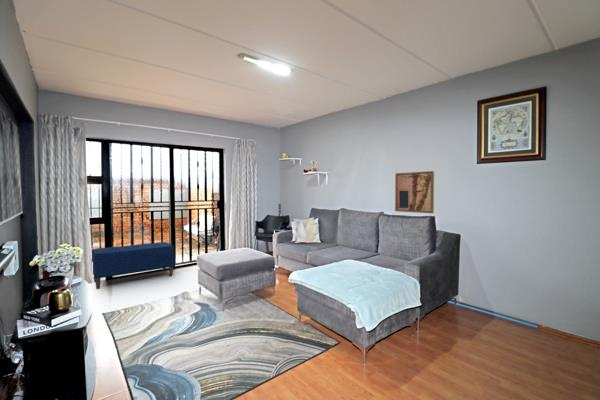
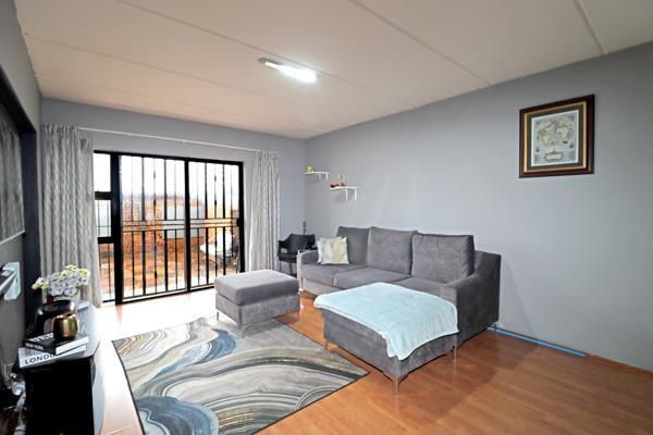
- bench [91,241,176,290]
- wall art [394,170,435,214]
